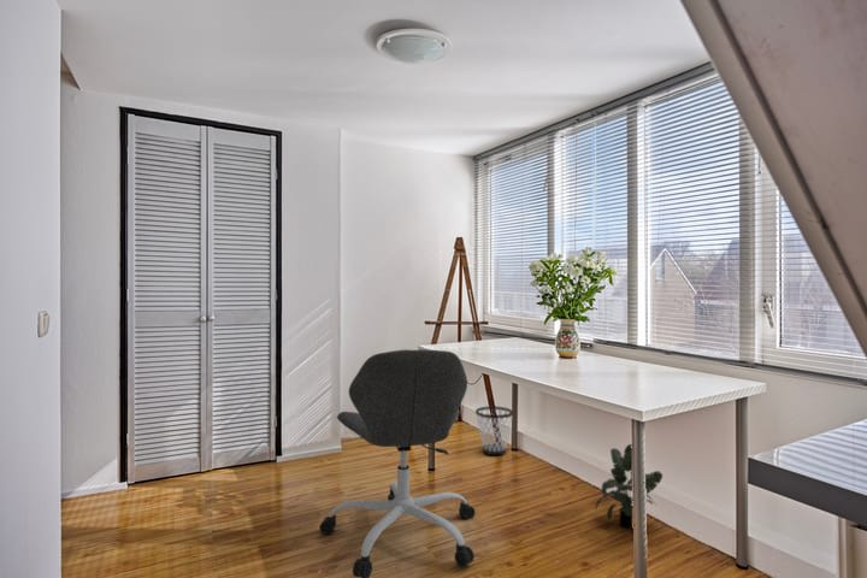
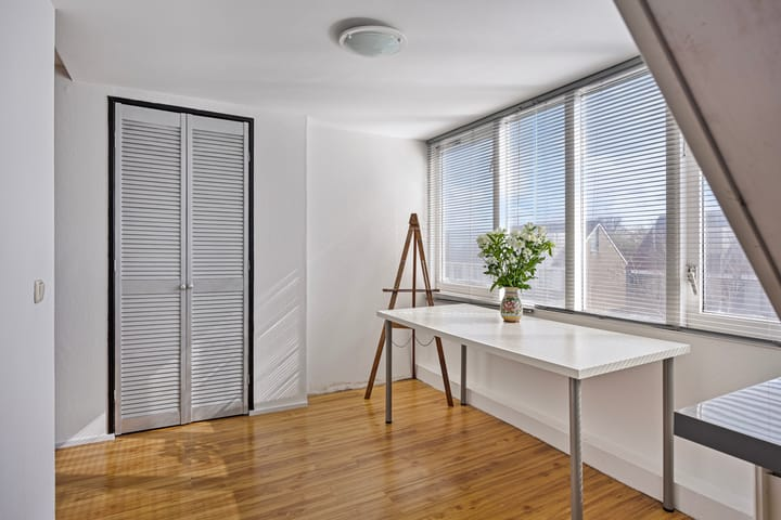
- wastebasket [474,405,514,456]
- potted plant [594,443,663,530]
- office chair [319,348,477,578]
